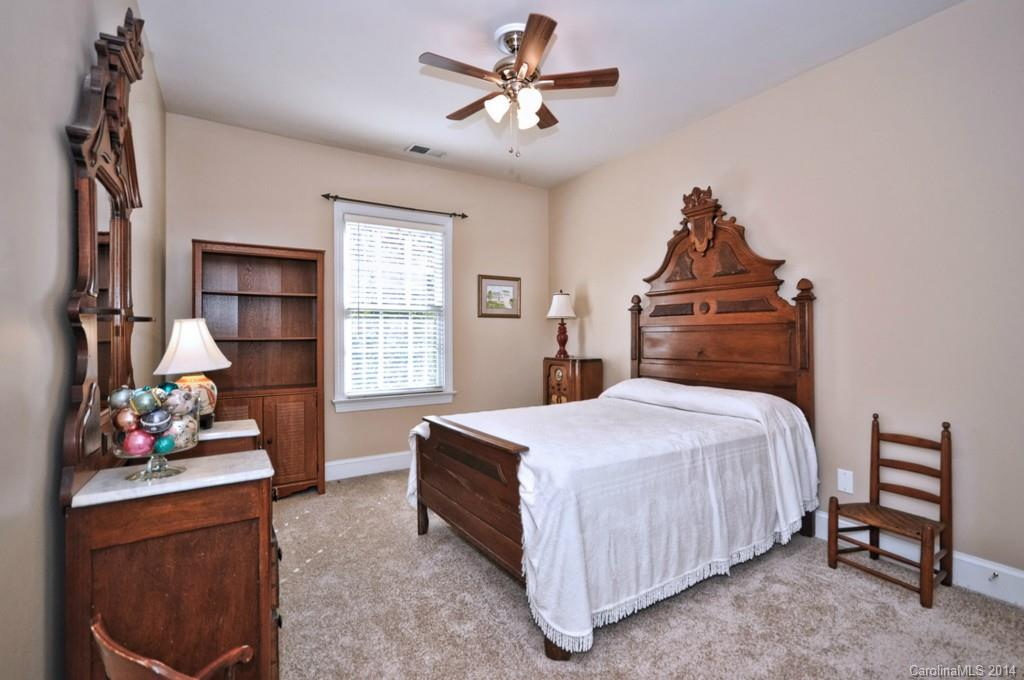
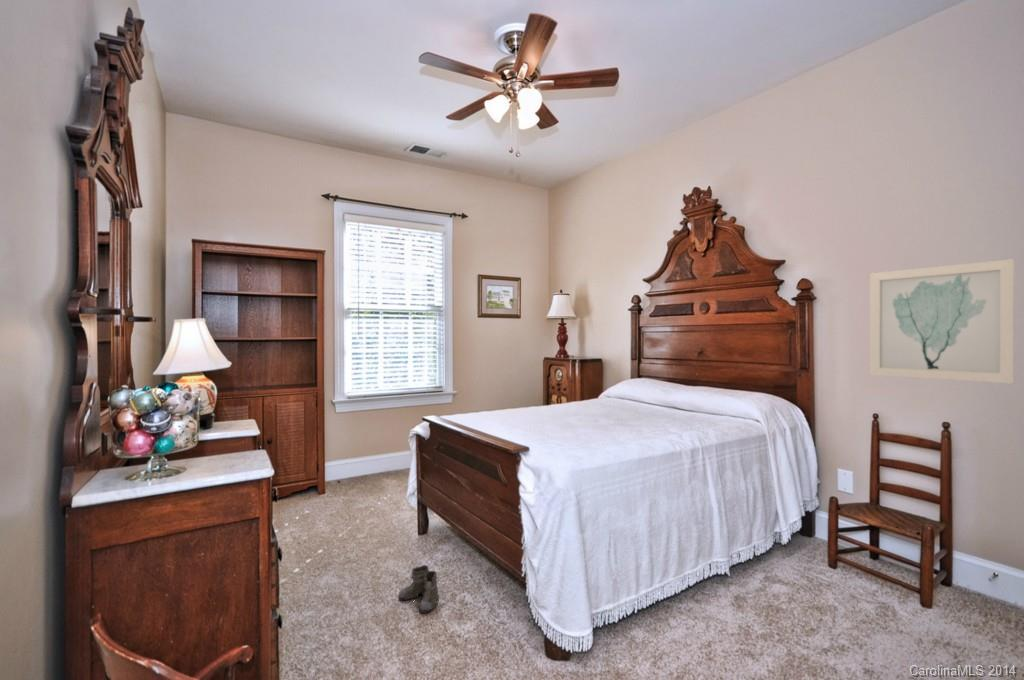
+ wall art [869,258,1016,385]
+ boots [398,564,445,614]
